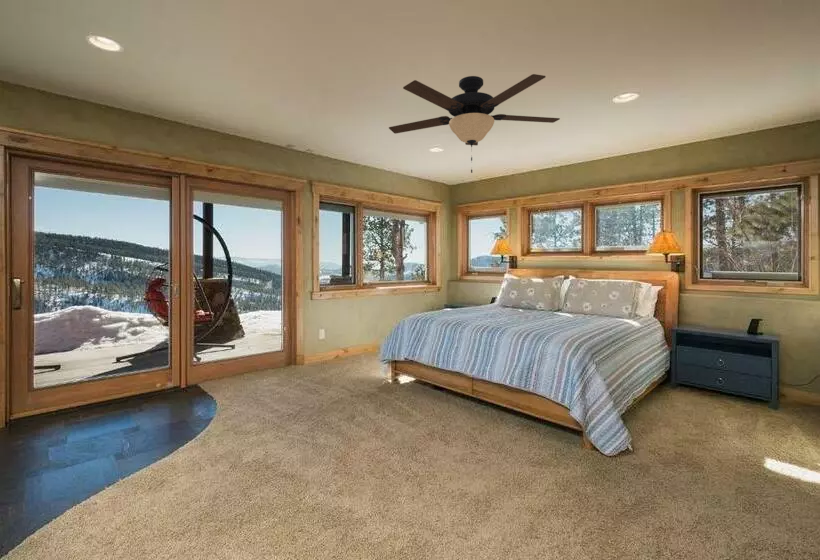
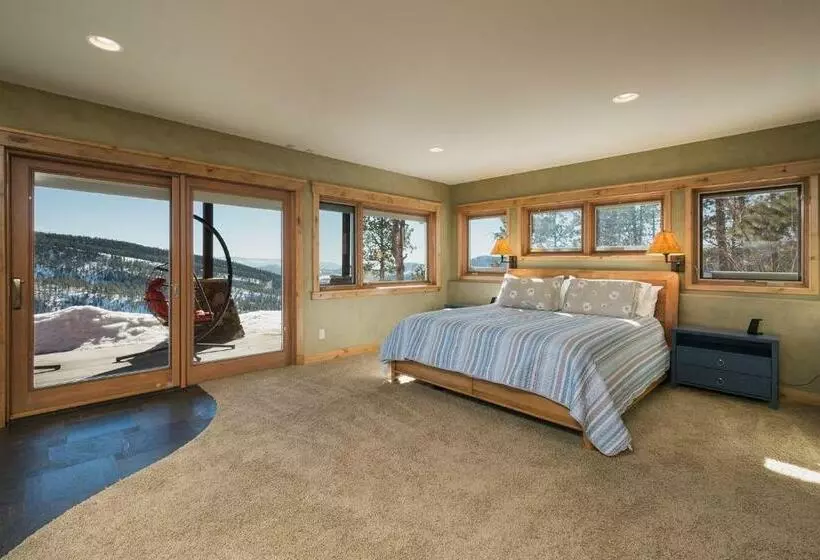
- ceiling fan [388,73,561,174]
